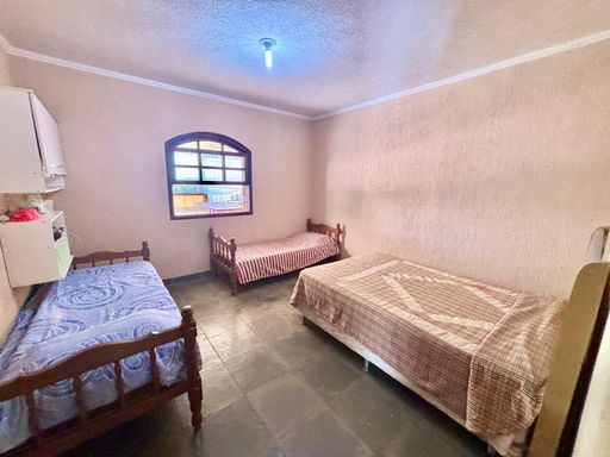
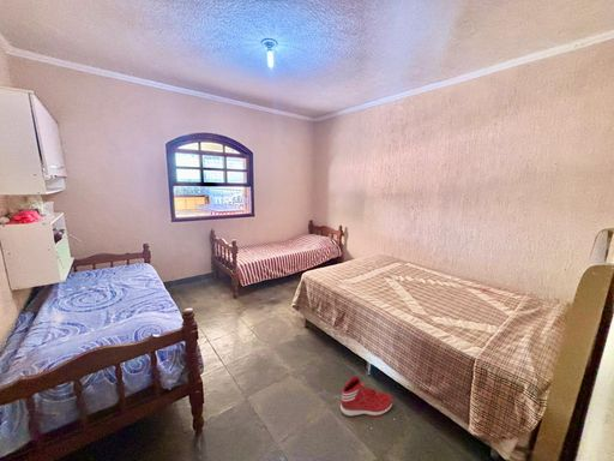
+ sneaker [339,376,393,418]
